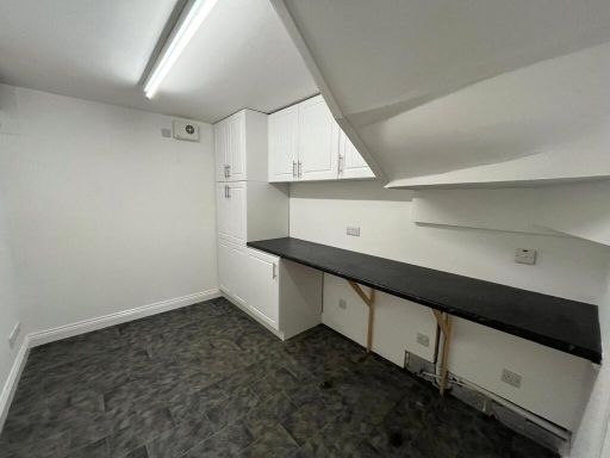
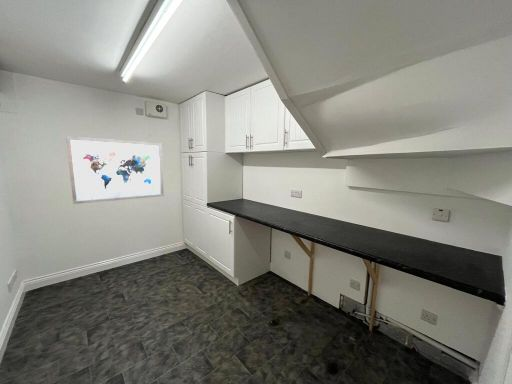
+ wall art [65,135,165,205]
